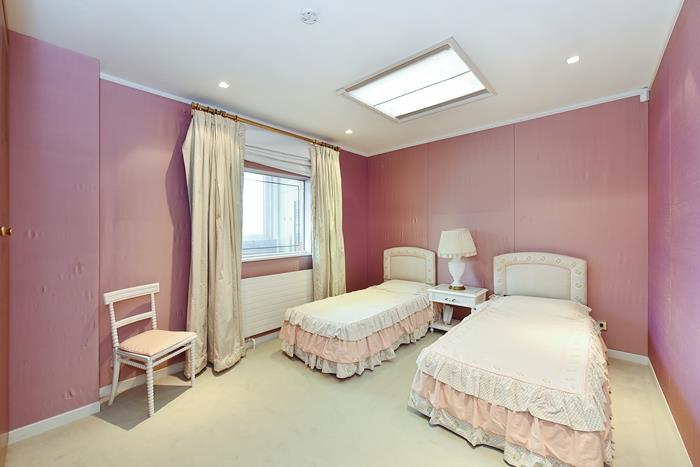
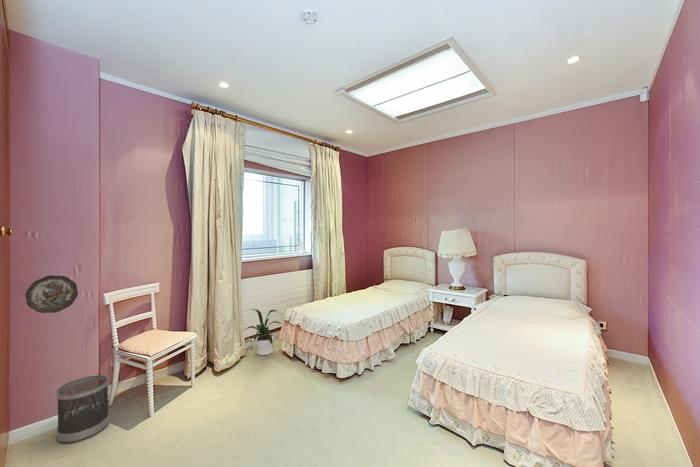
+ wastebasket [56,374,110,444]
+ house plant [244,308,283,356]
+ decorative plate [24,274,79,314]
